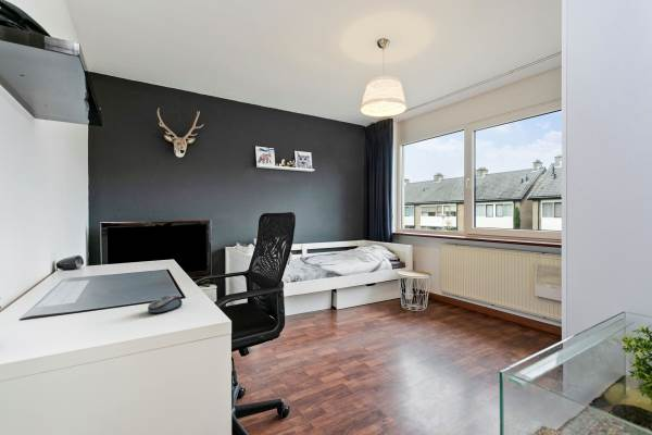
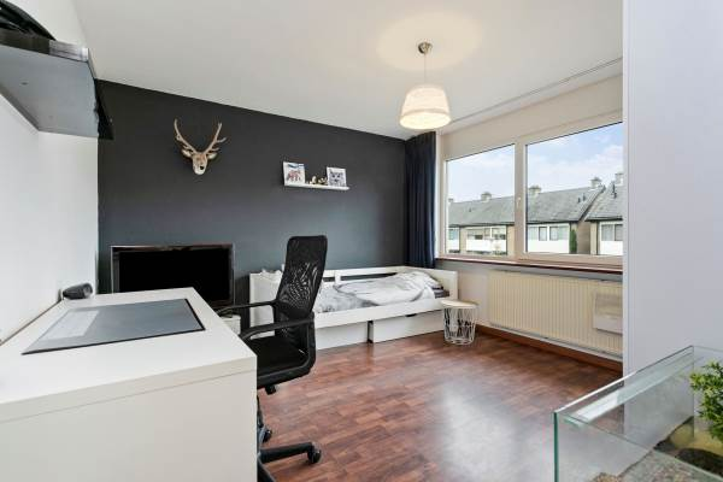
- computer mouse [147,294,184,314]
